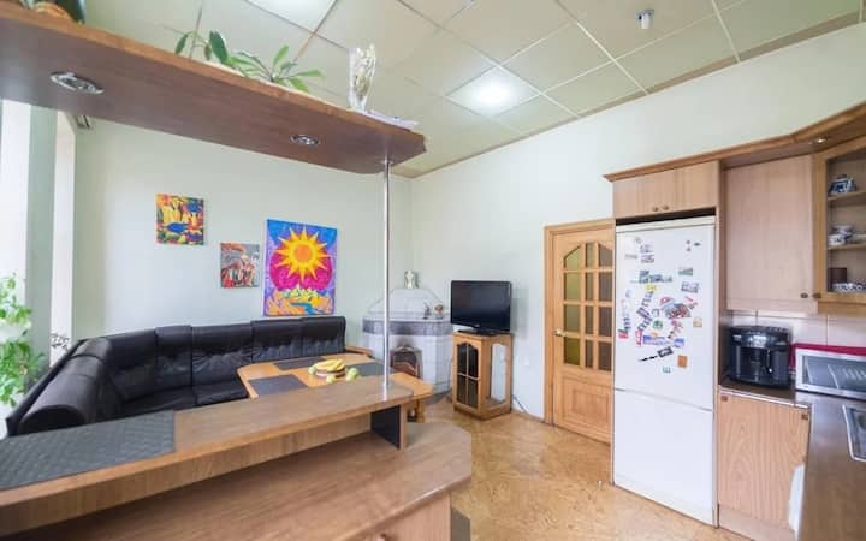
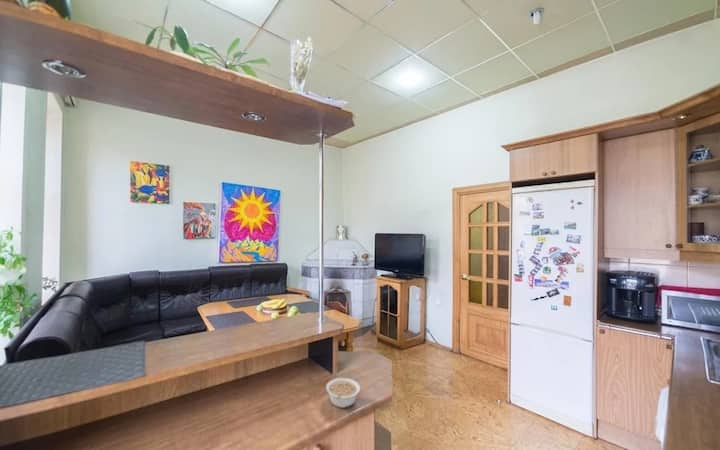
+ legume [325,377,361,409]
